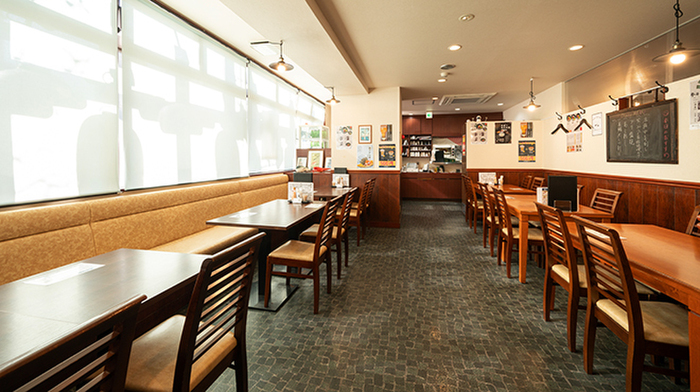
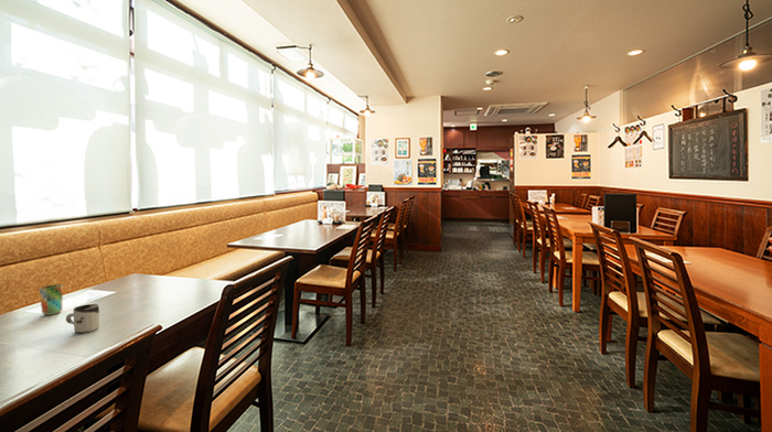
+ cup [37,283,64,316]
+ cup [65,303,100,334]
